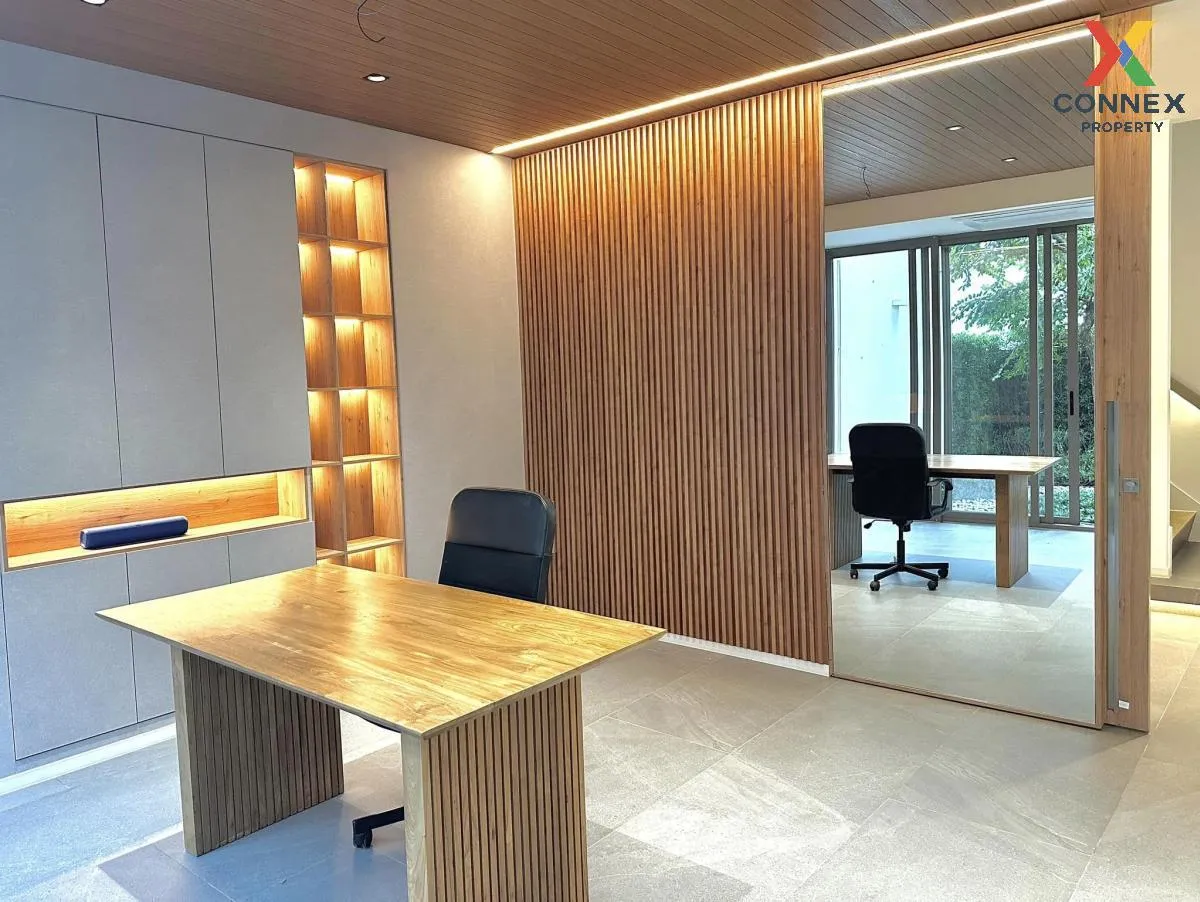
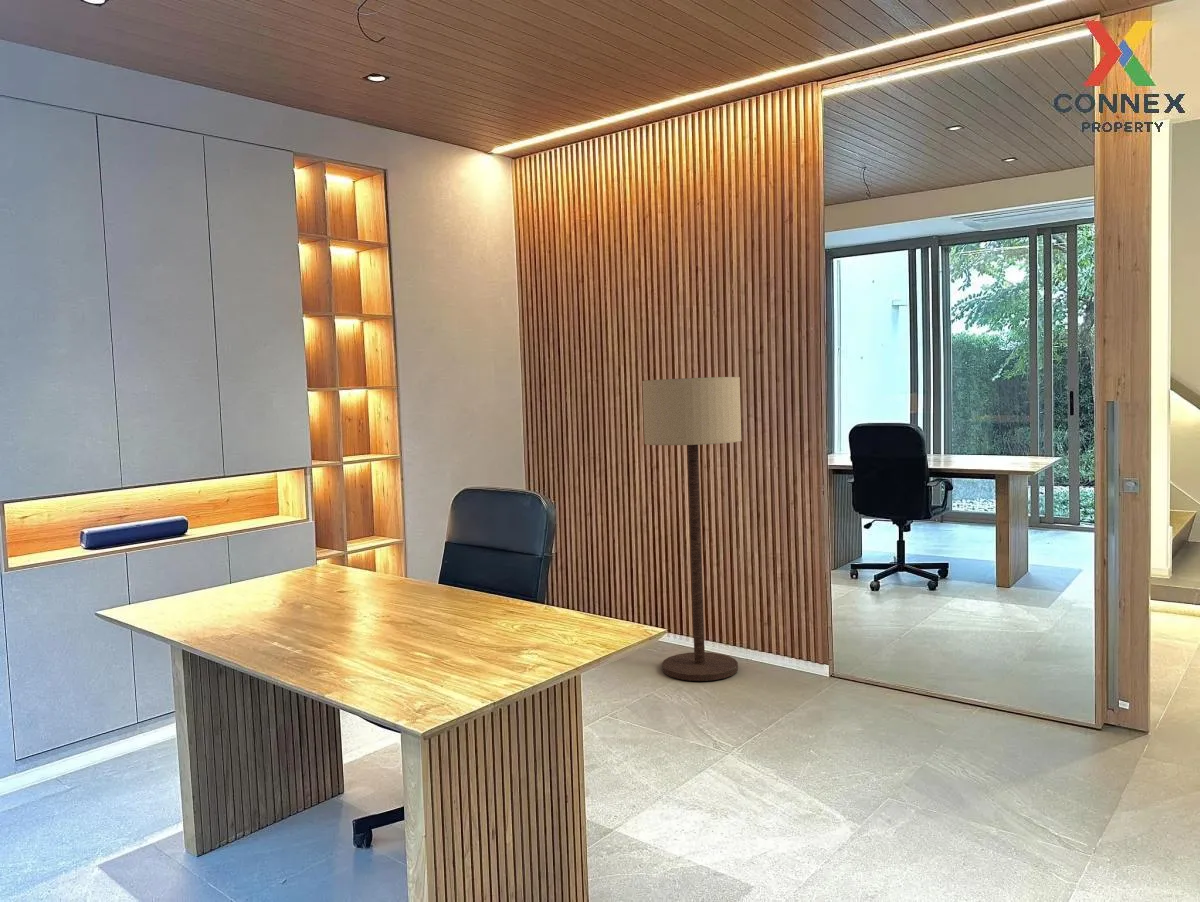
+ floor lamp [641,376,743,682]
